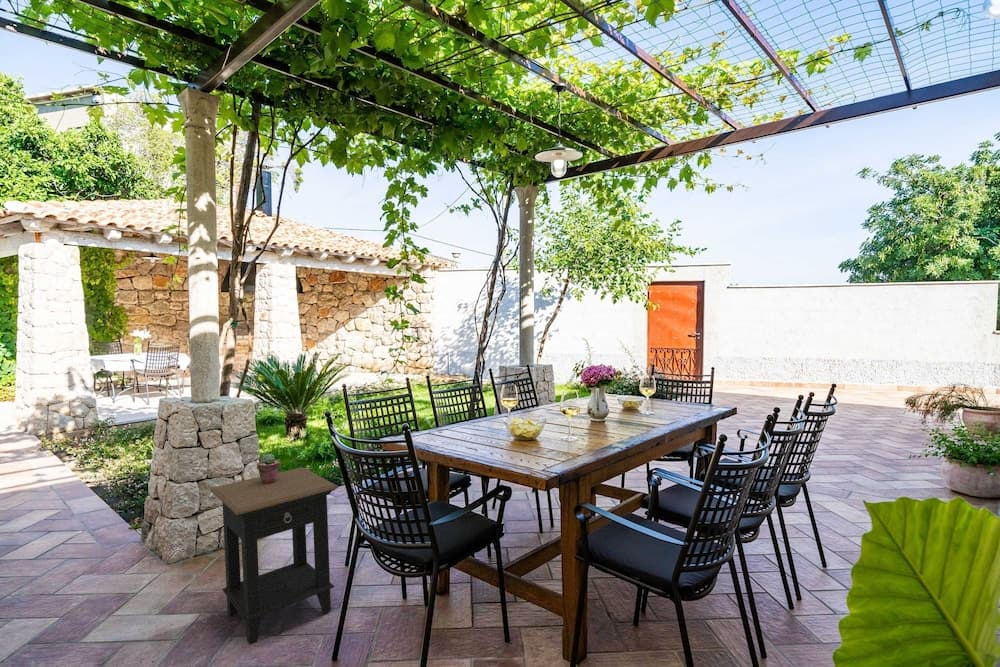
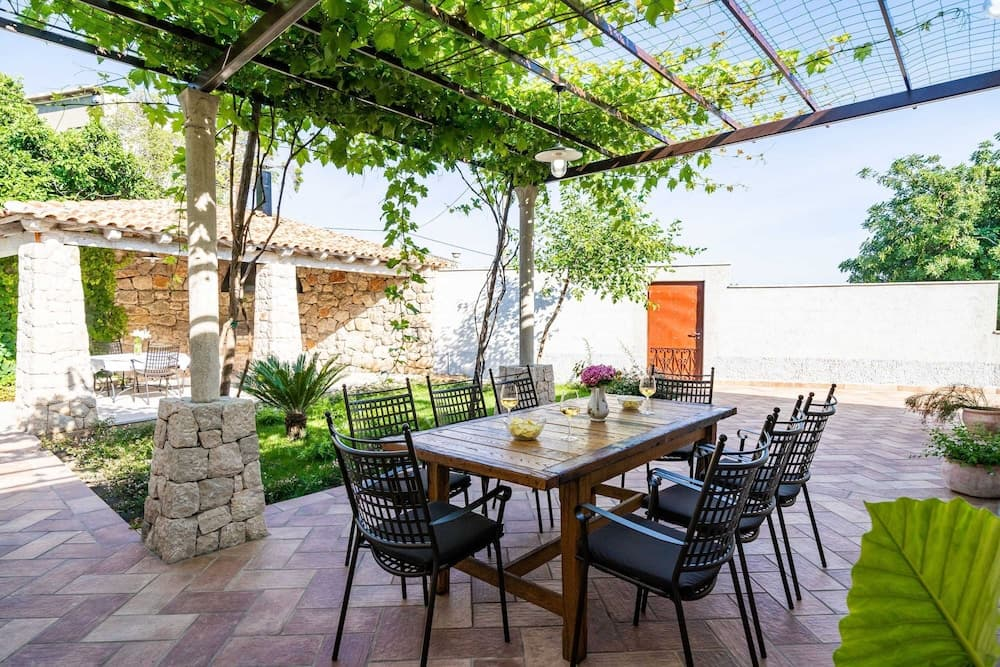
- side table [209,466,339,646]
- potted succulent [256,453,281,484]
